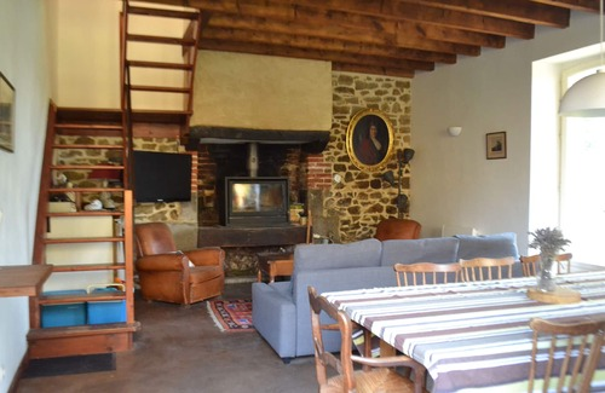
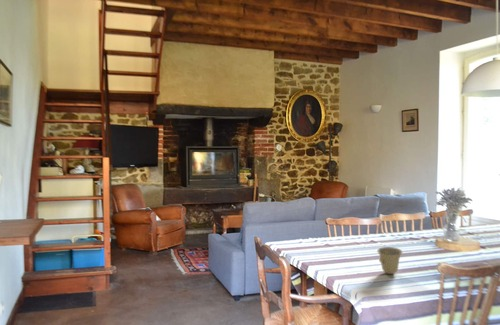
+ cup [376,246,404,275]
